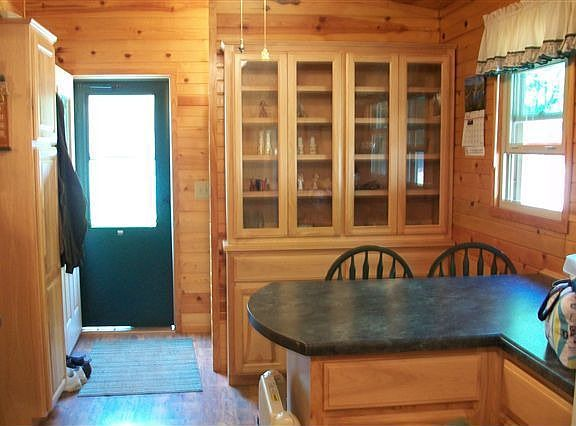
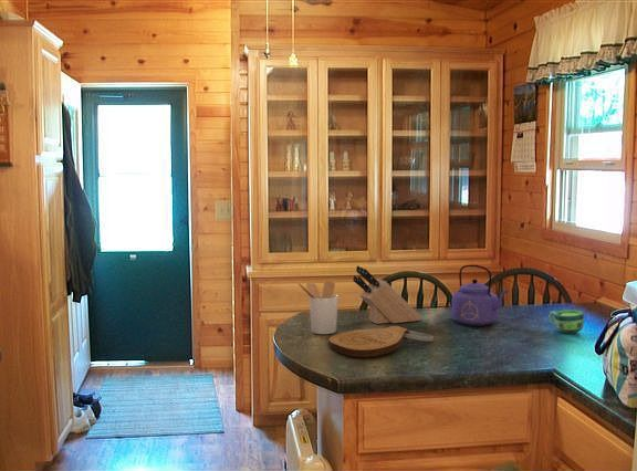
+ cup [549,308,585,334]
+ utensil holder [296,280,340,335]
+ knife block [352,264,424,325]
+ kettle [451,264,509,327]
+ key chain [328,325,435,358]
